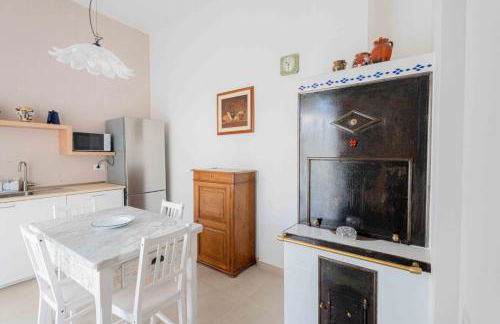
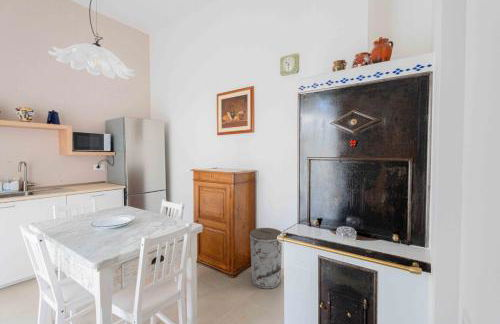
+ trash can [249,227,283,290]
